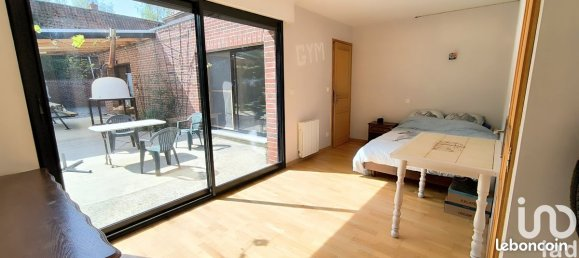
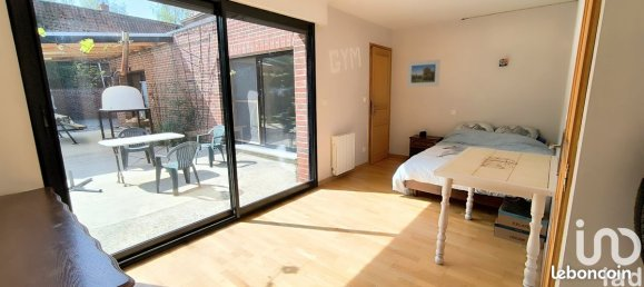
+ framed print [406,58,442,88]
